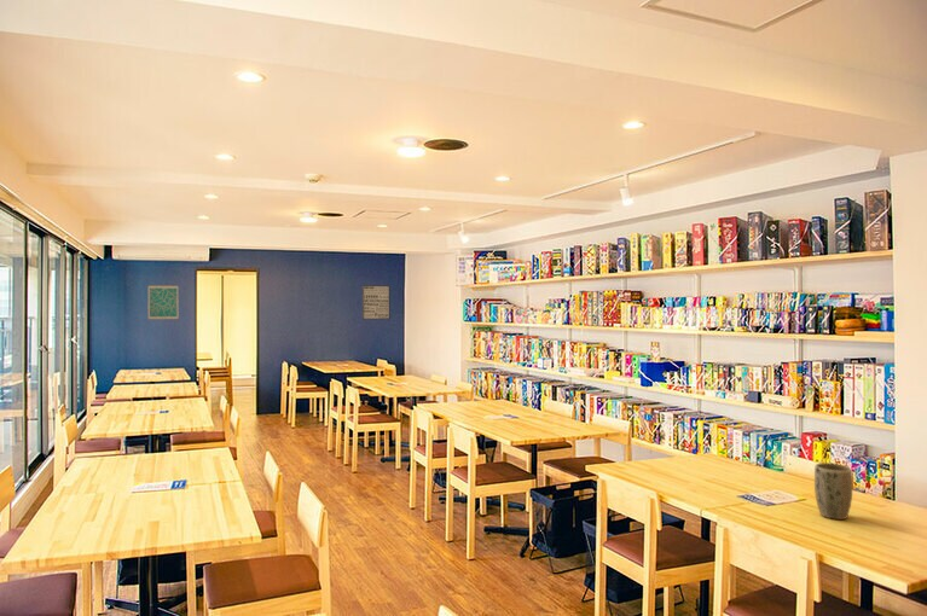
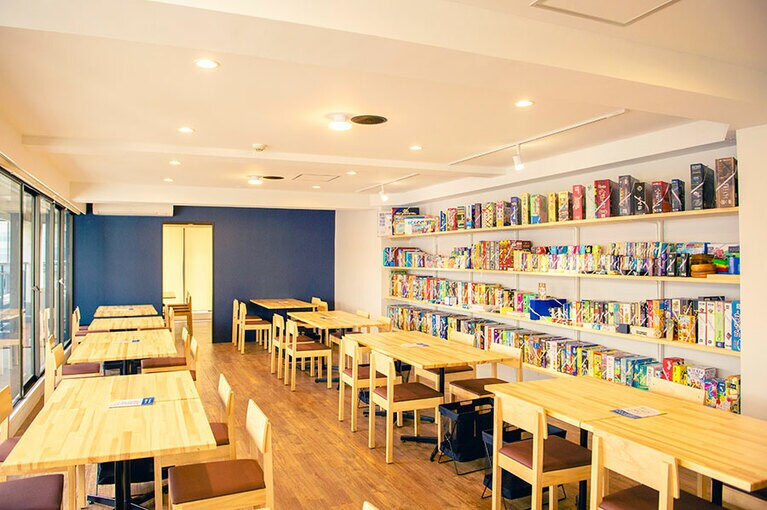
- wall art [147,284,179,321]
- wall art [361,284,390,320]
- plant pot [813,461,853,521]
